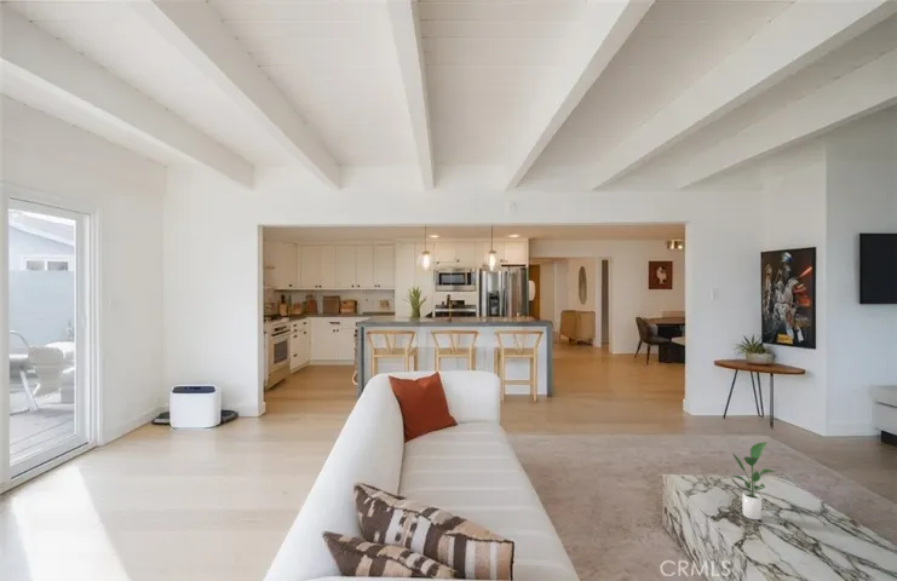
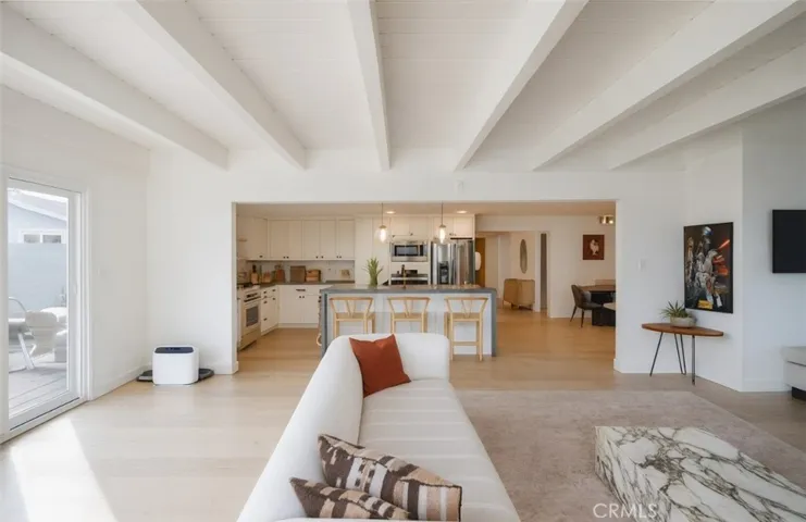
- potted plant [730,441,777,522]
